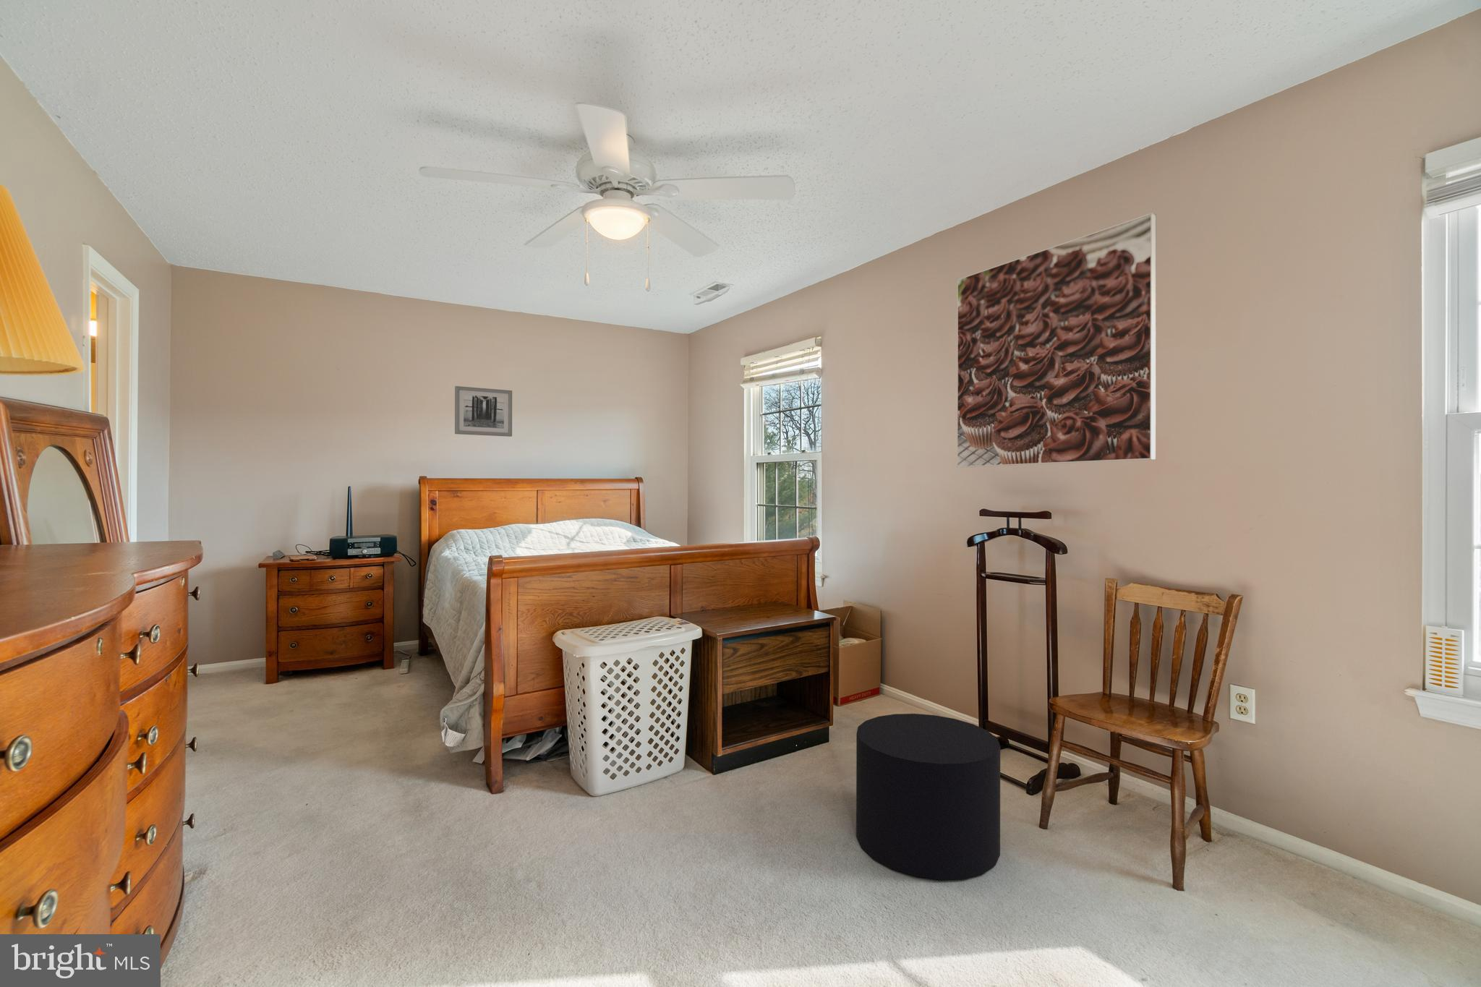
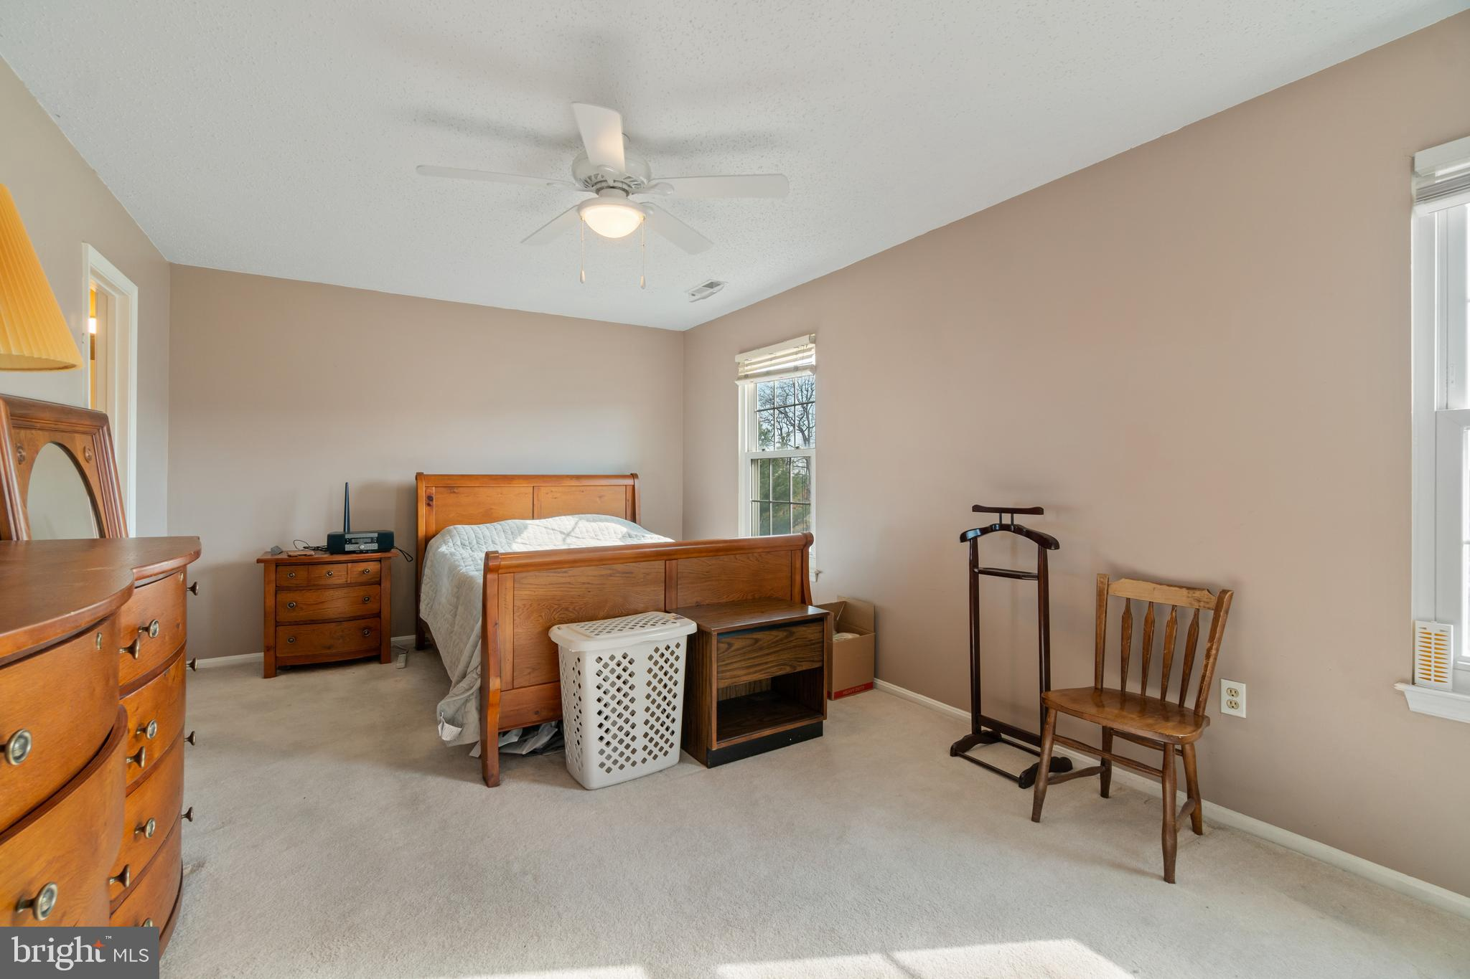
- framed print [956,212,1157,468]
- wall art [454,386,513,437]
- stool [856,713,1001,881]
